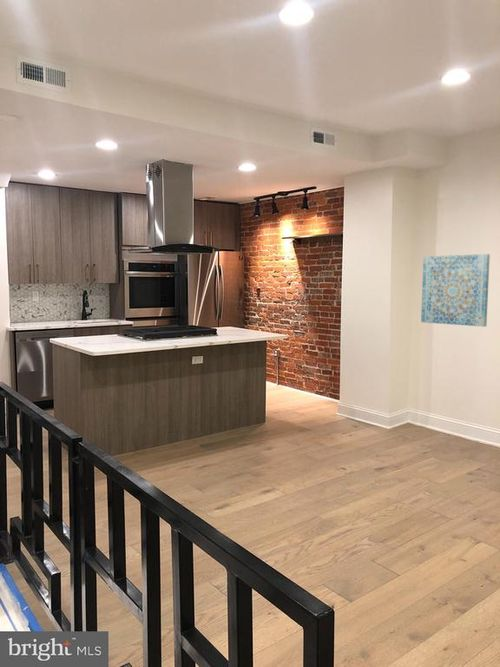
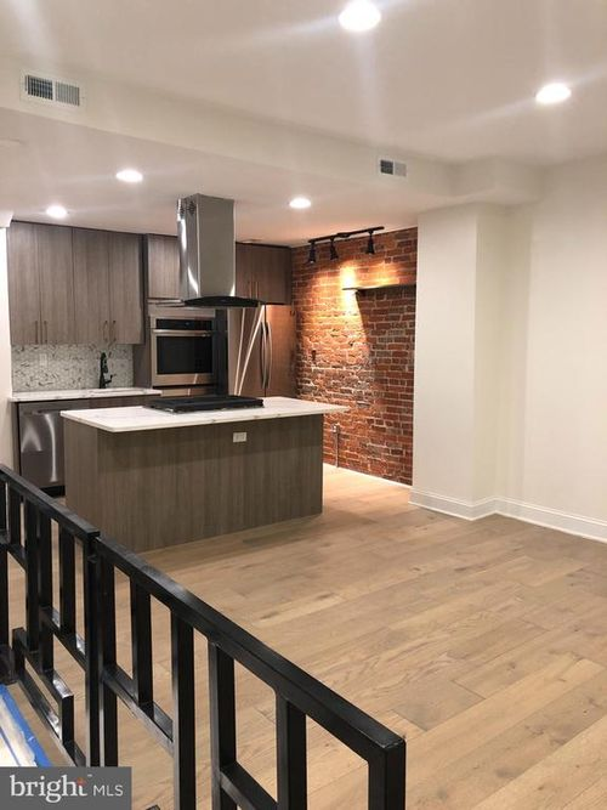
- wall art [420,253,491,328]
